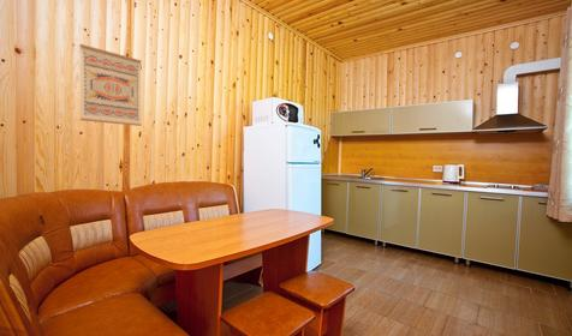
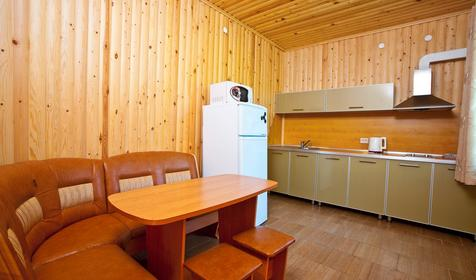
- wall art [78,43,143,127]
